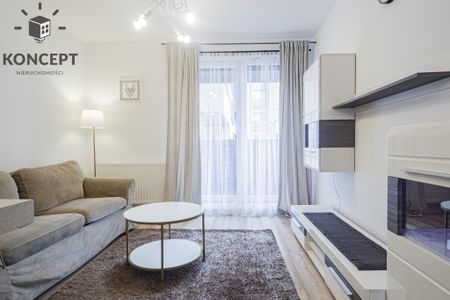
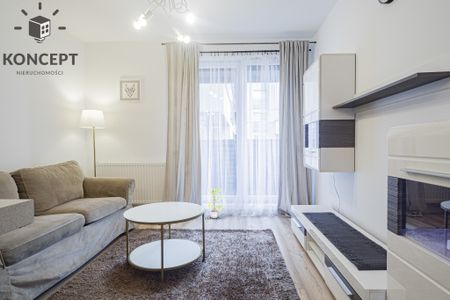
+ potted plant [207,187,225,219]
